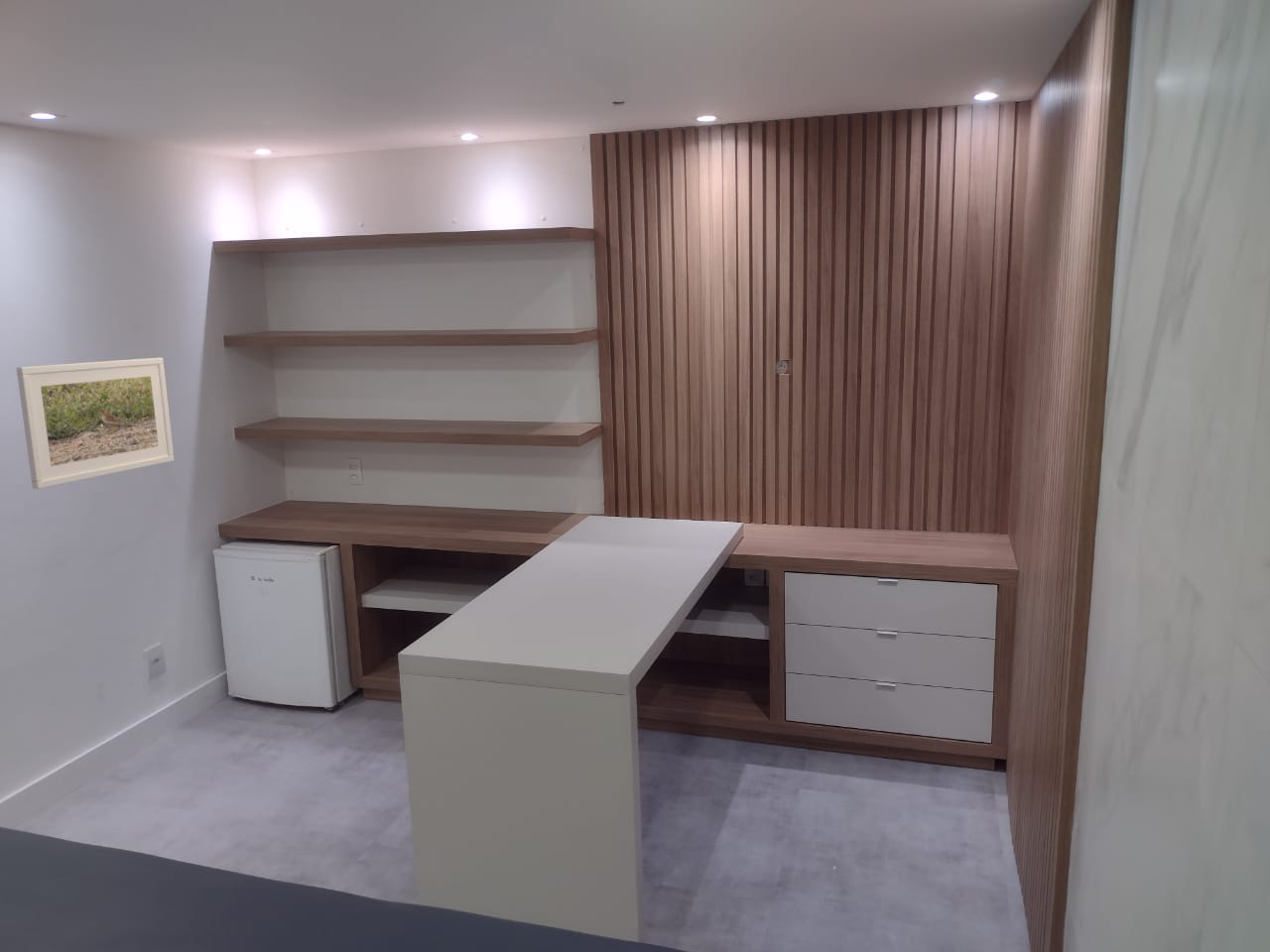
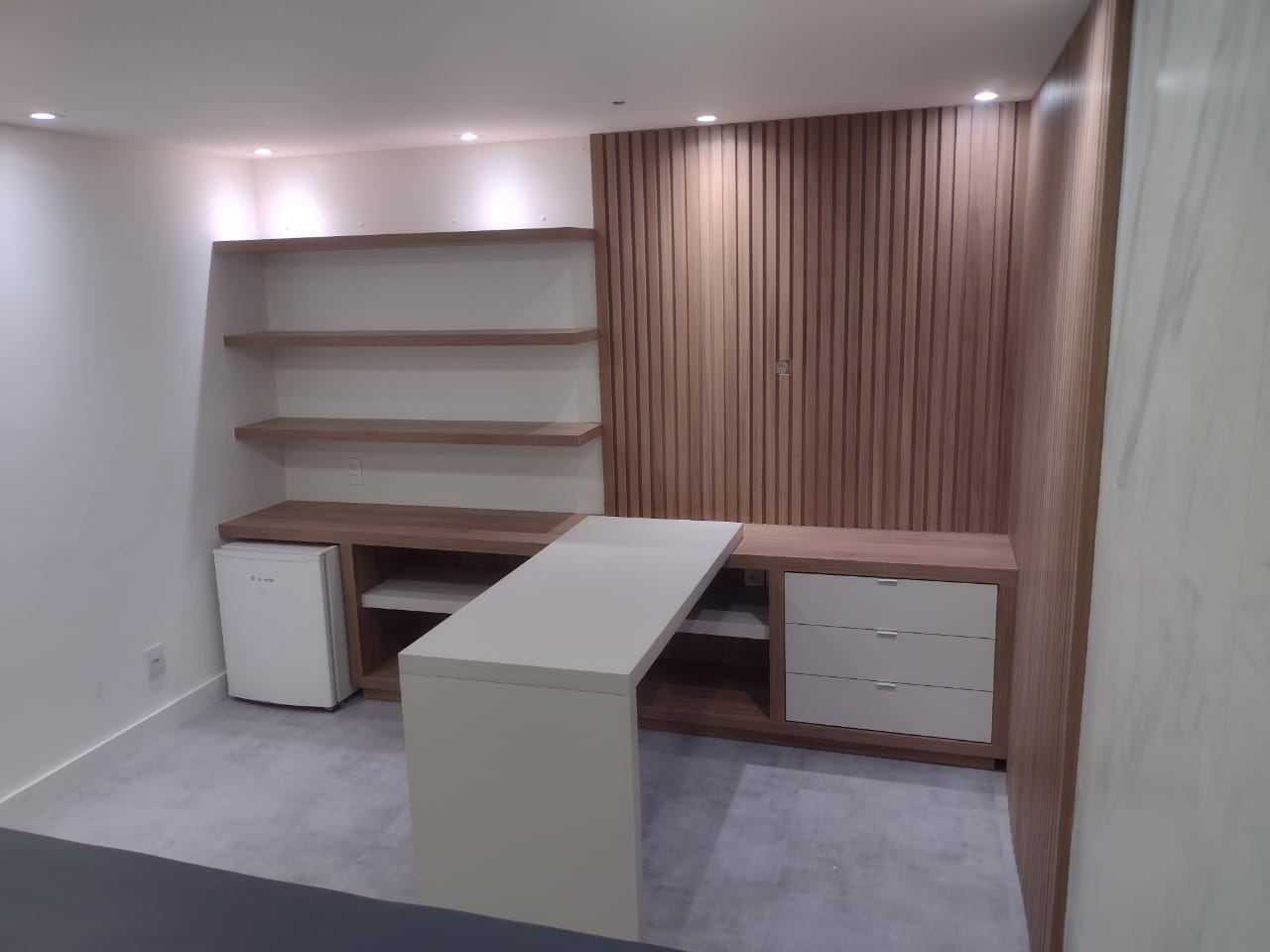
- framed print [16,357,175,490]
